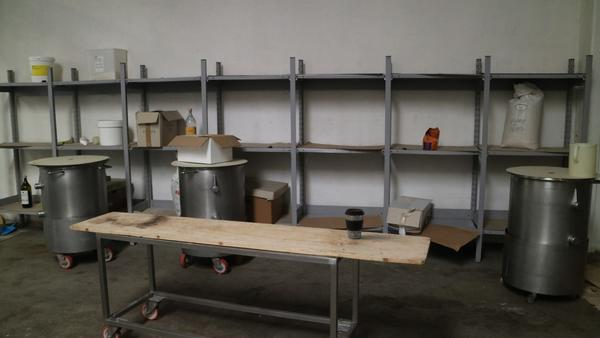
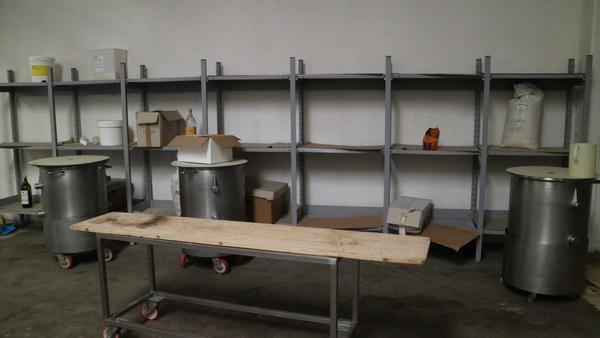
- coffee cup [344,208,365,240]
